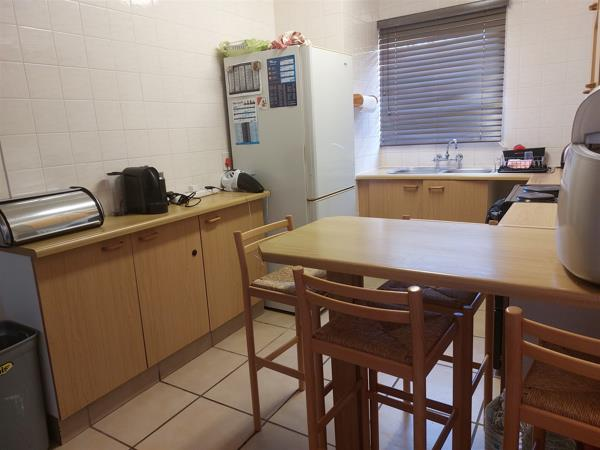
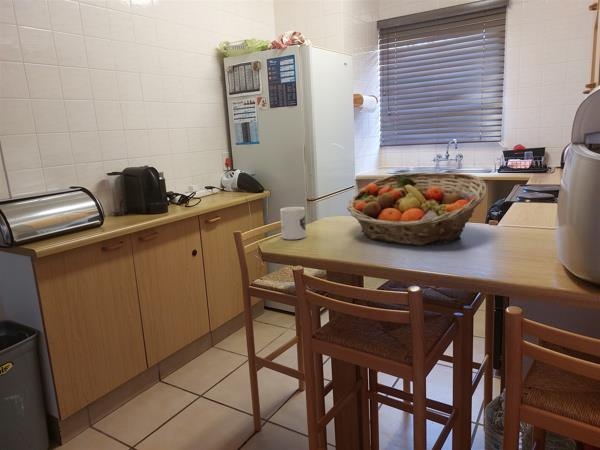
+ mug [279,206,307,240]
+ fruit basket [346,172,488,246]
